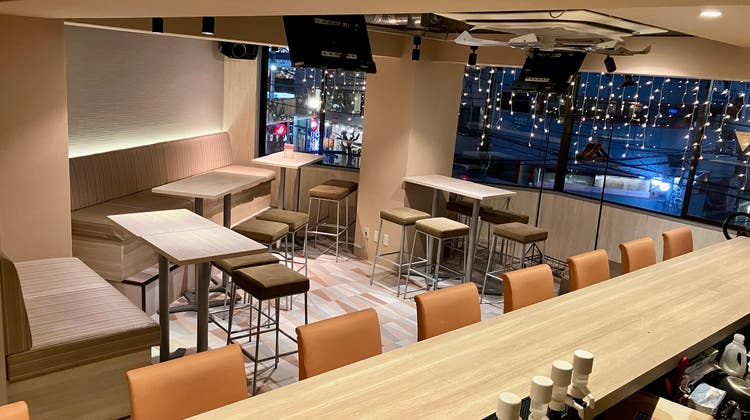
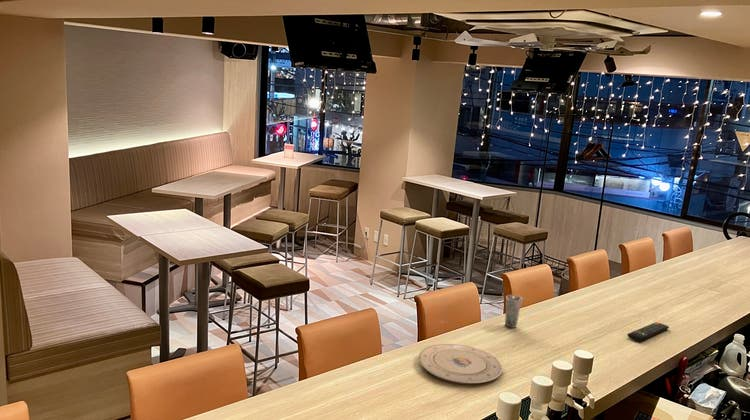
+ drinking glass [504,294,523,329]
+ plate [418,343,503,385]
+ remote control [626,321,670,342]
